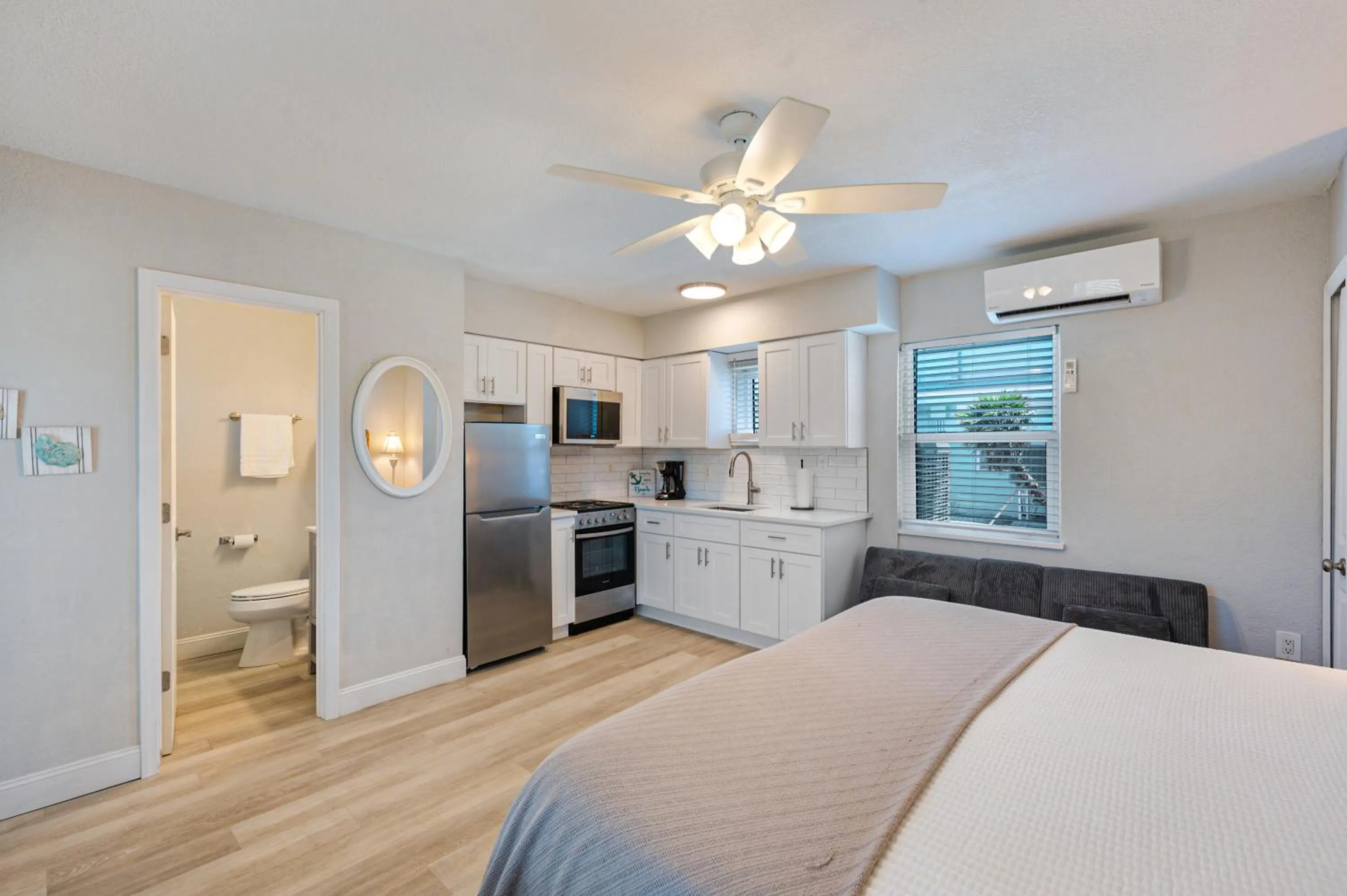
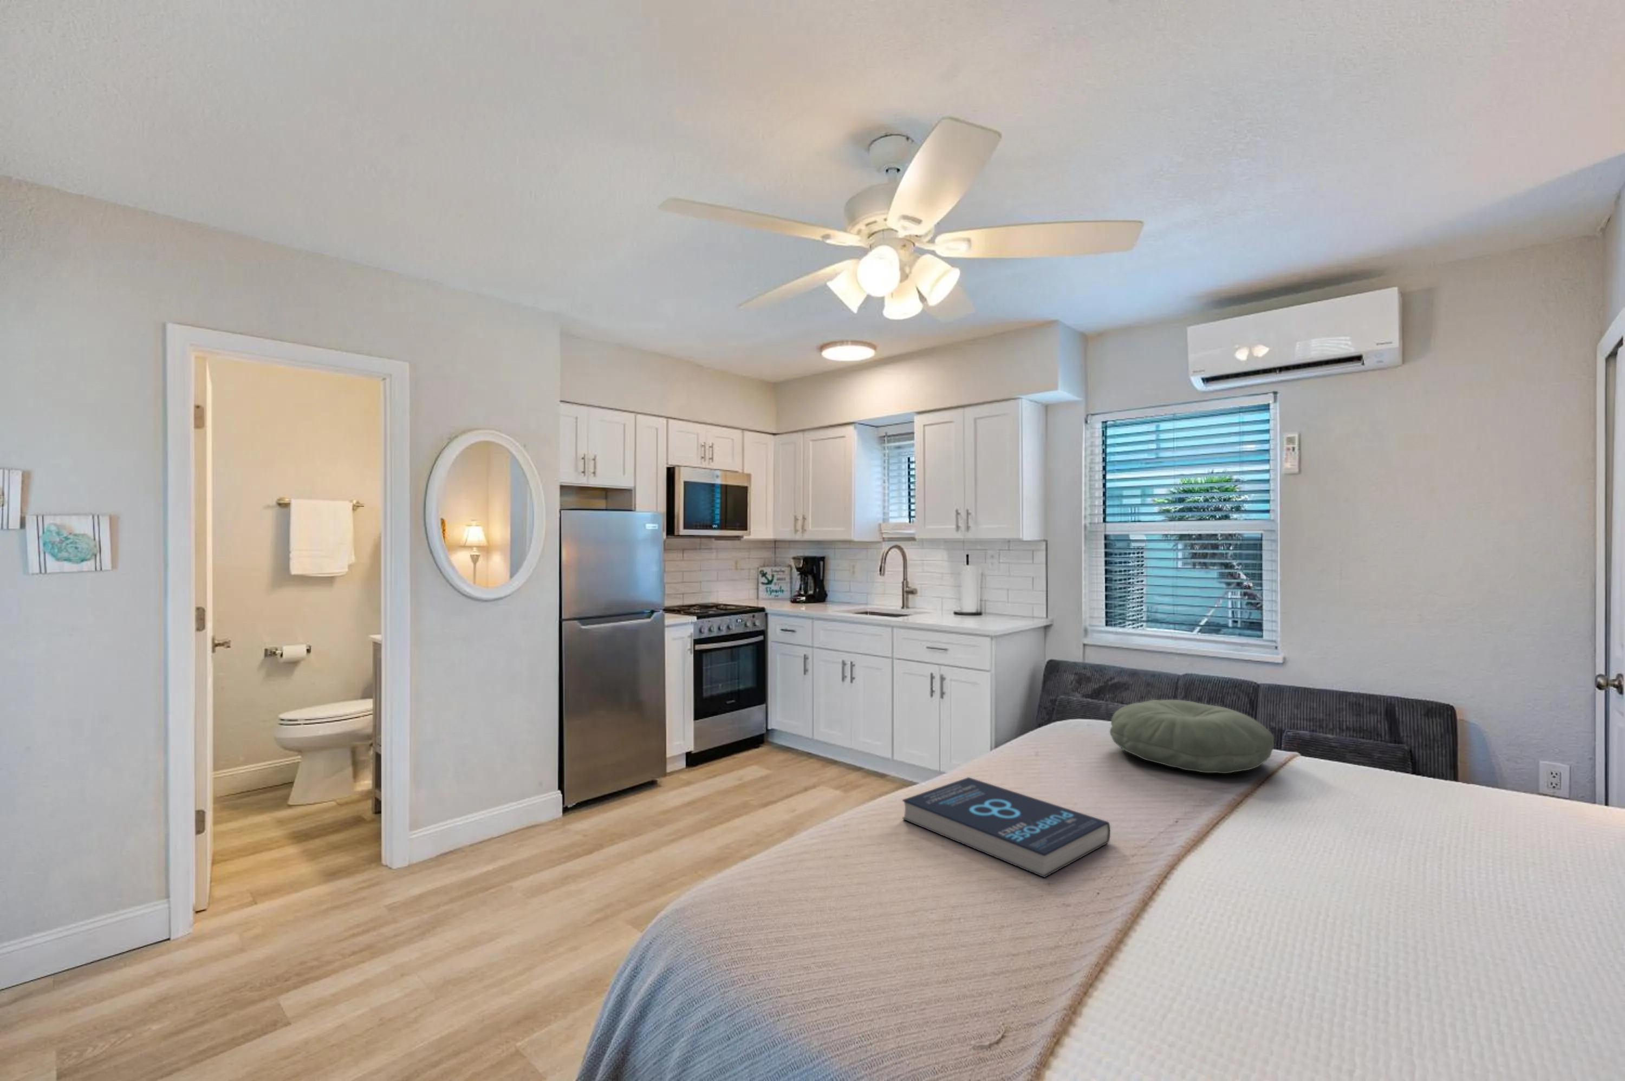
+ book [902,777,1111,878]
+ pillow [1110,700,1274,773]
